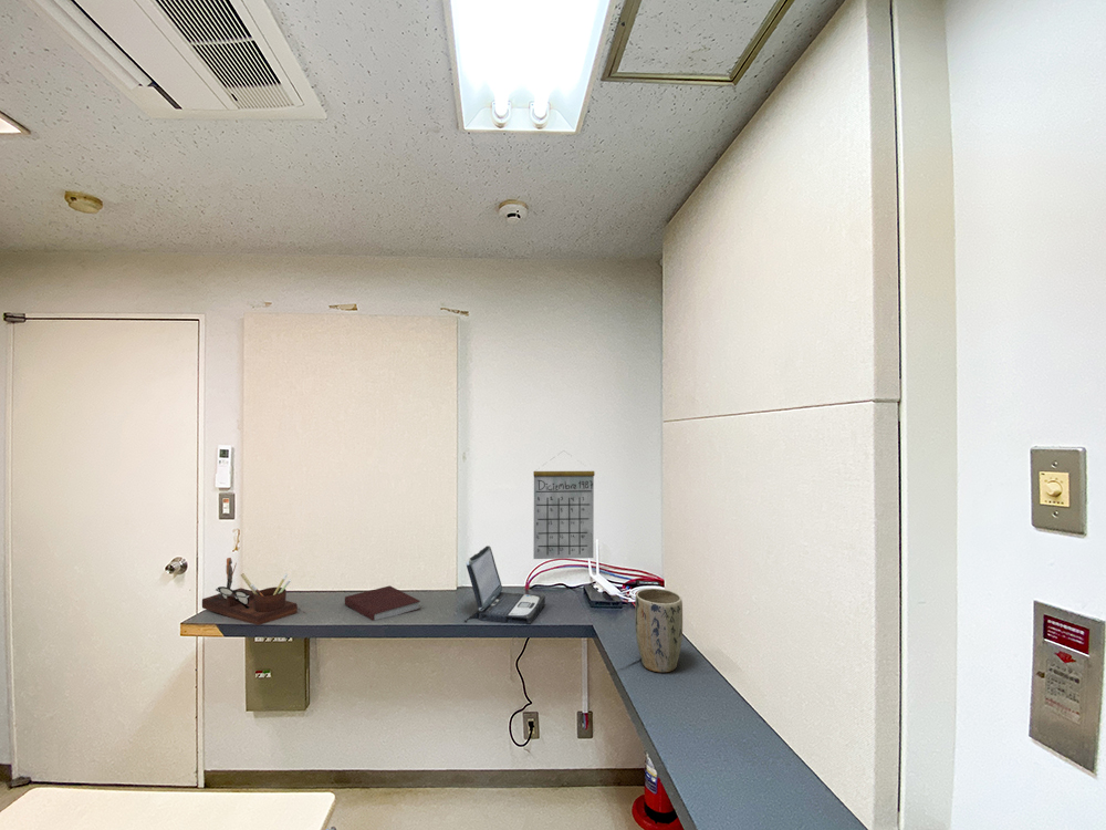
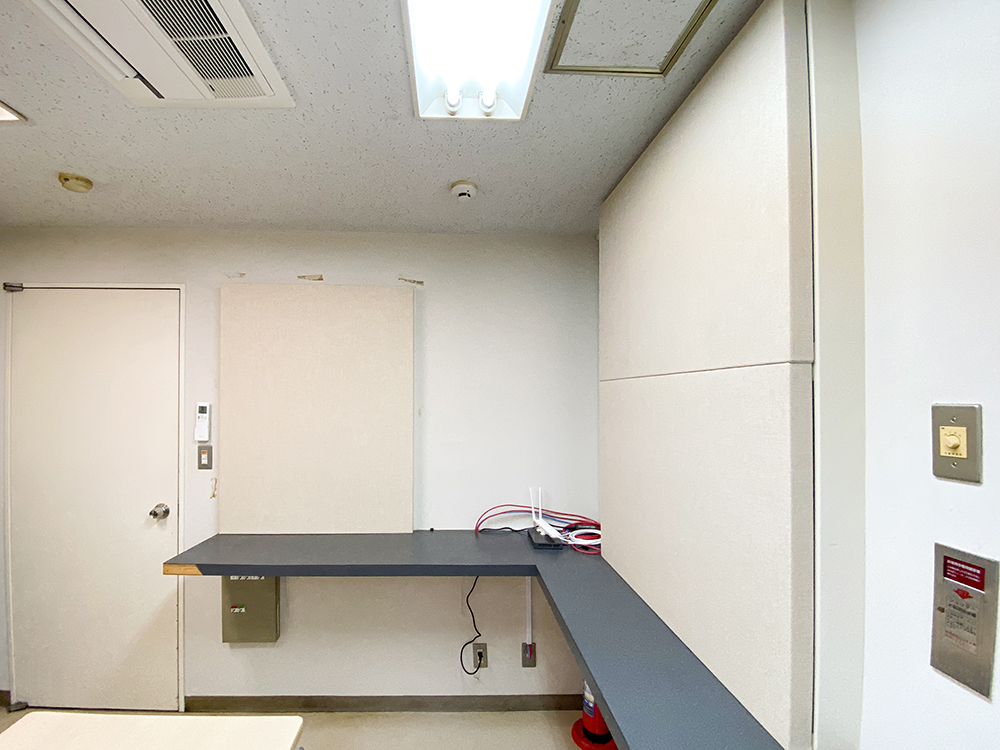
- desk organizer [201,557,299,626]
- plant pot [634,588,684,673]
- laptop [463,544,546,625]
- calendar [532,450,596,560]
- notebook [344,584,421,622]
